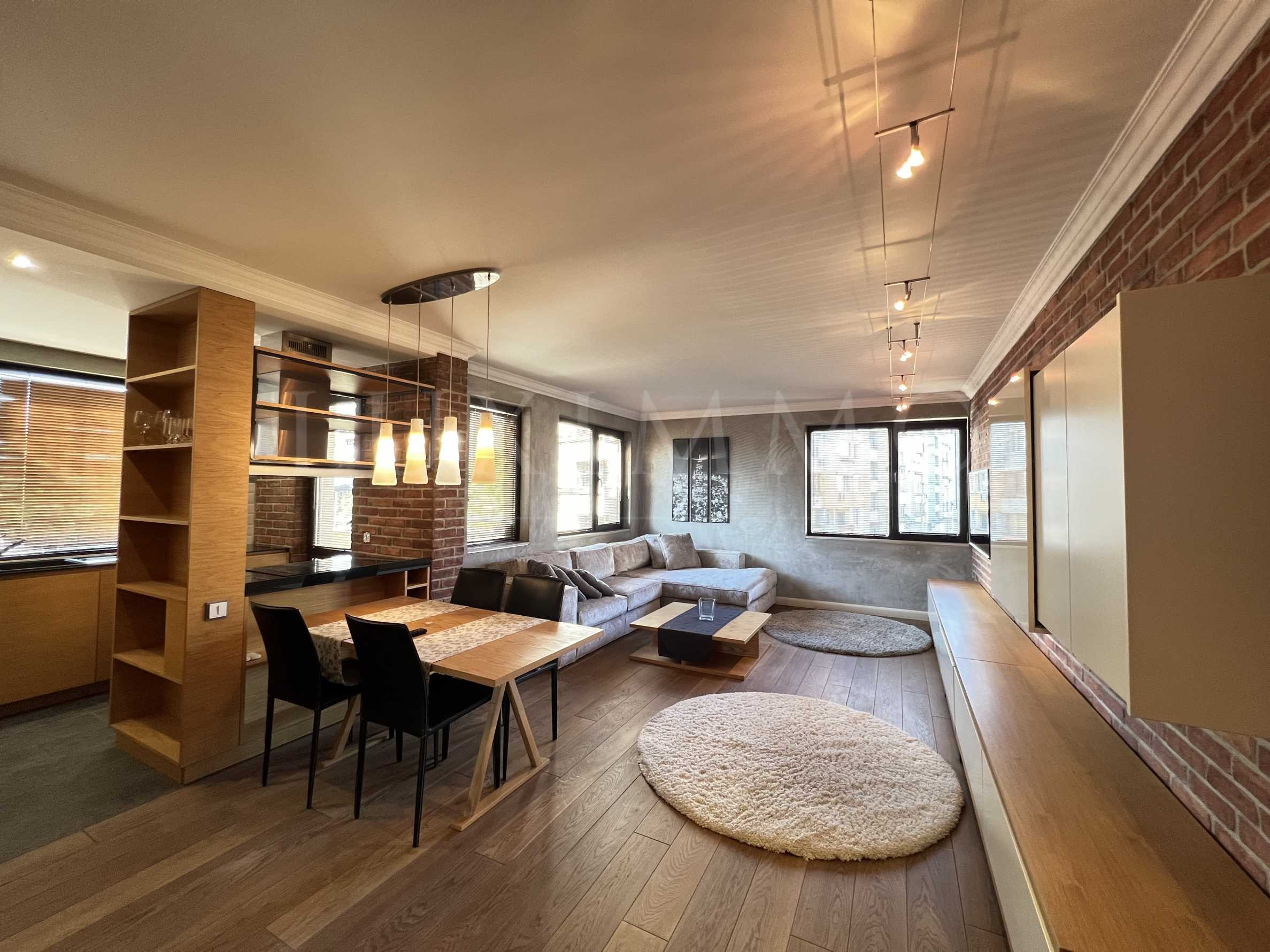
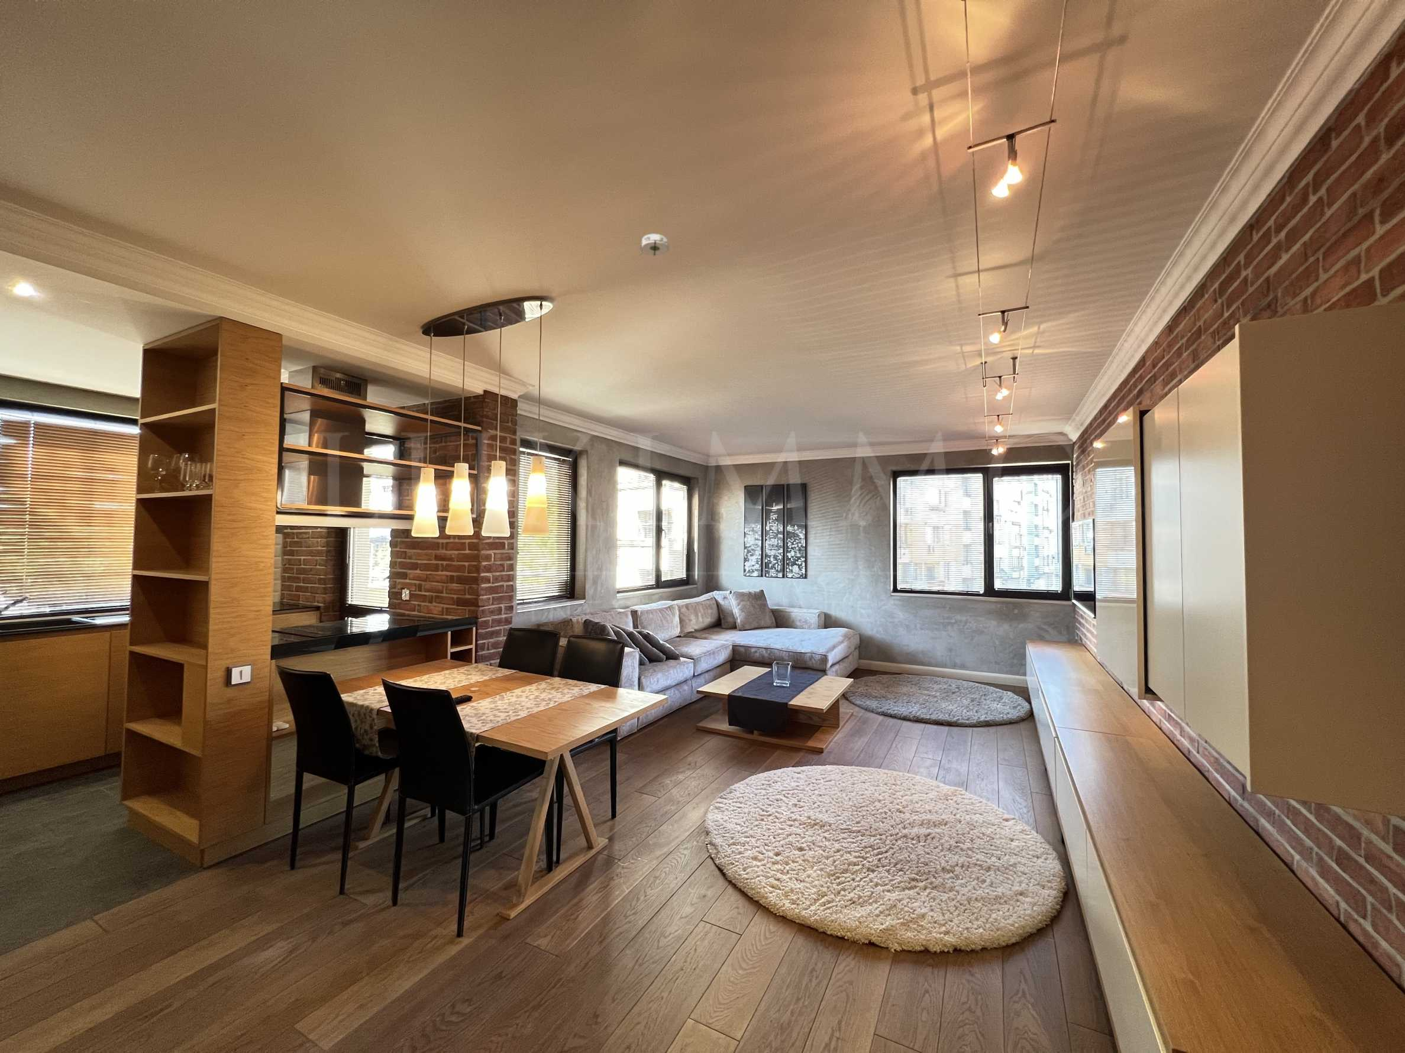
+ smoke detector [637,233,670,257]
